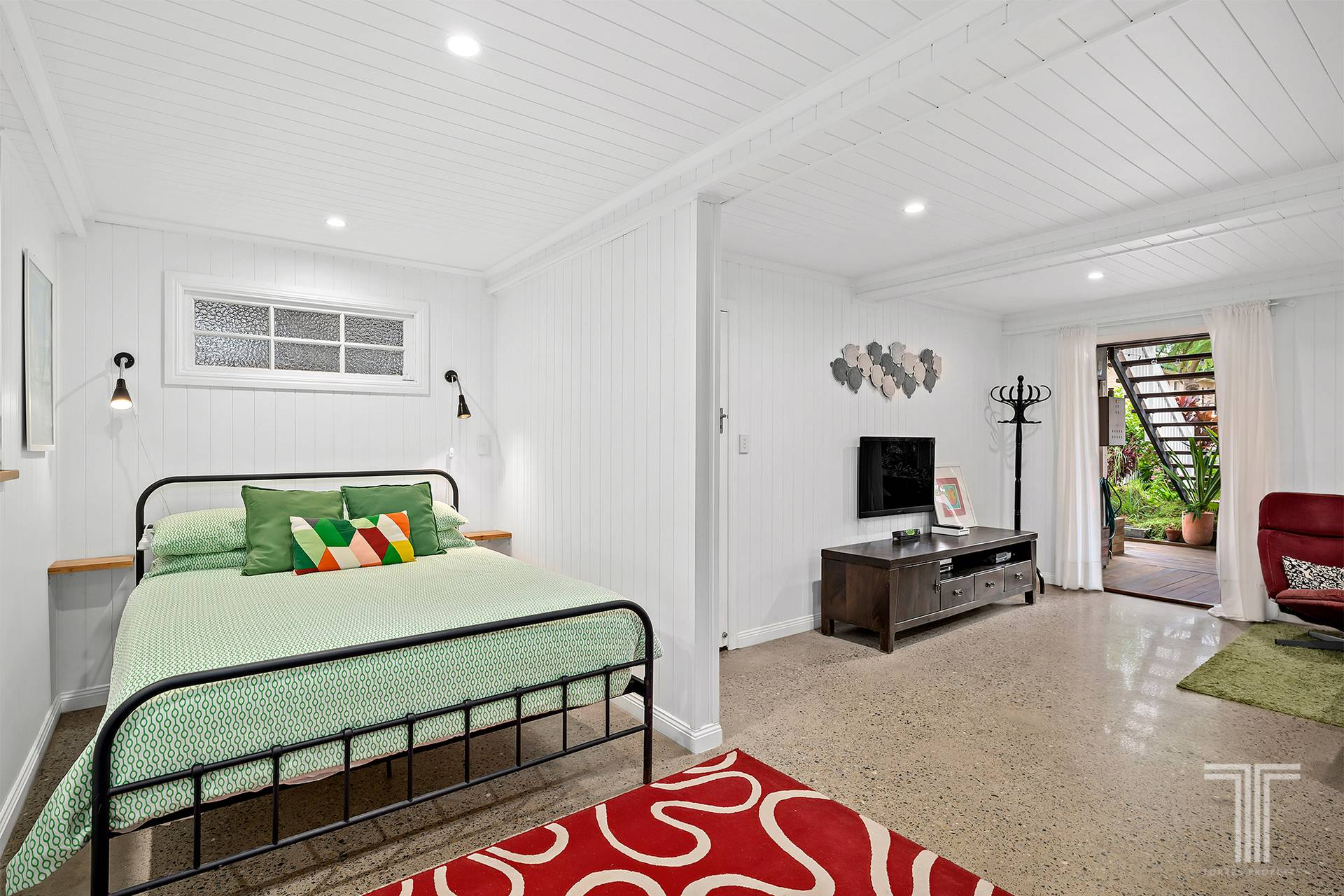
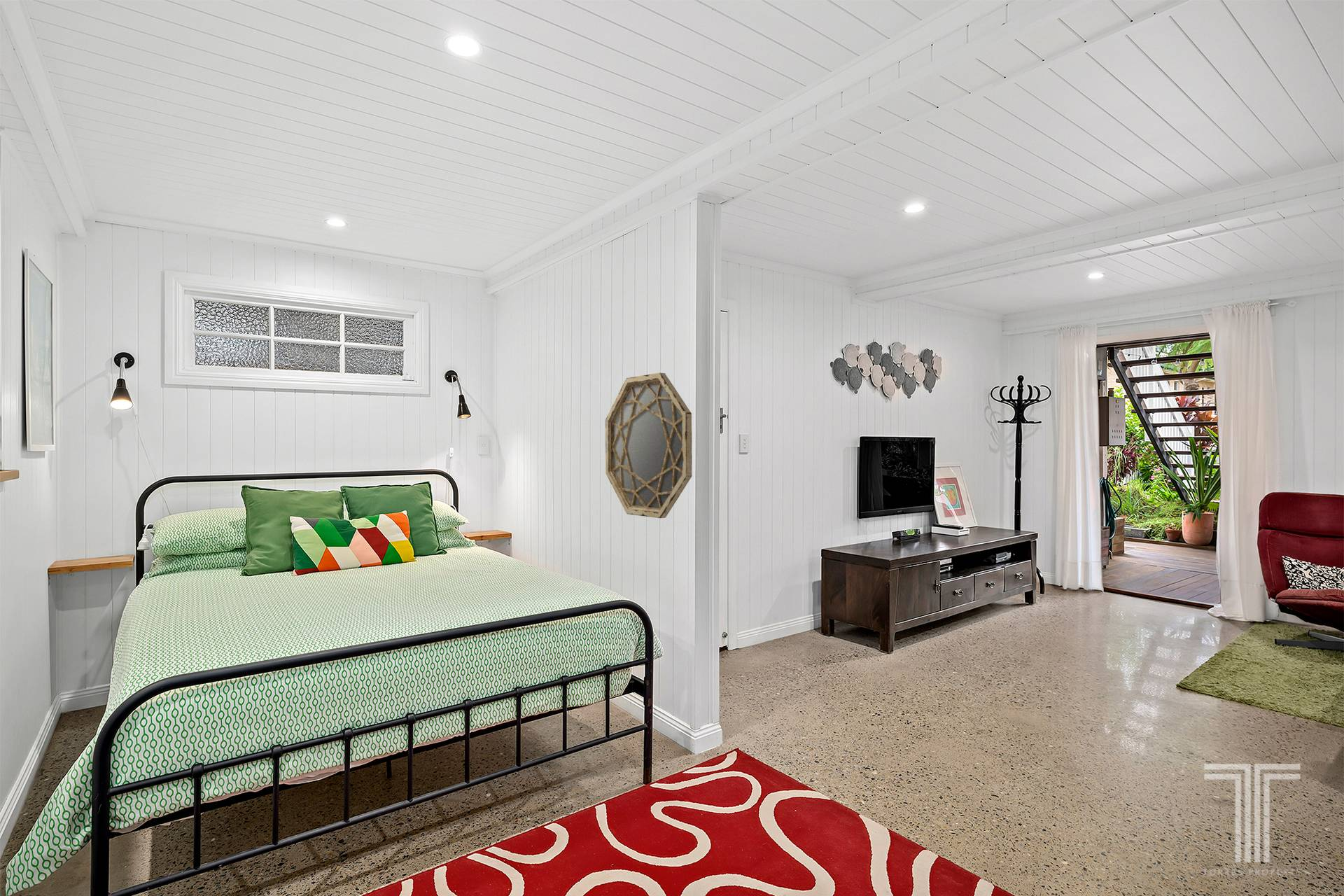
+ home mirror [605,372,692,519]
